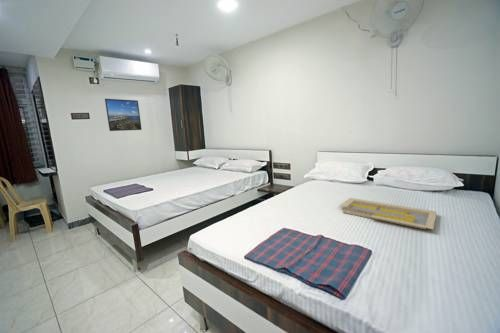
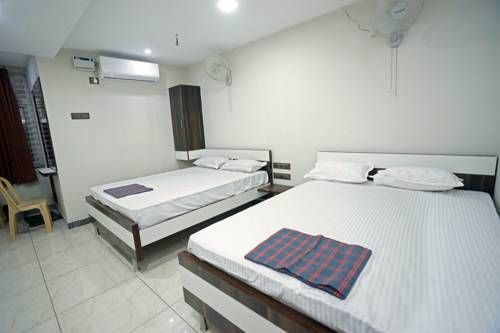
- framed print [104,98,143,132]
- serving tray [339,197,438,231]
